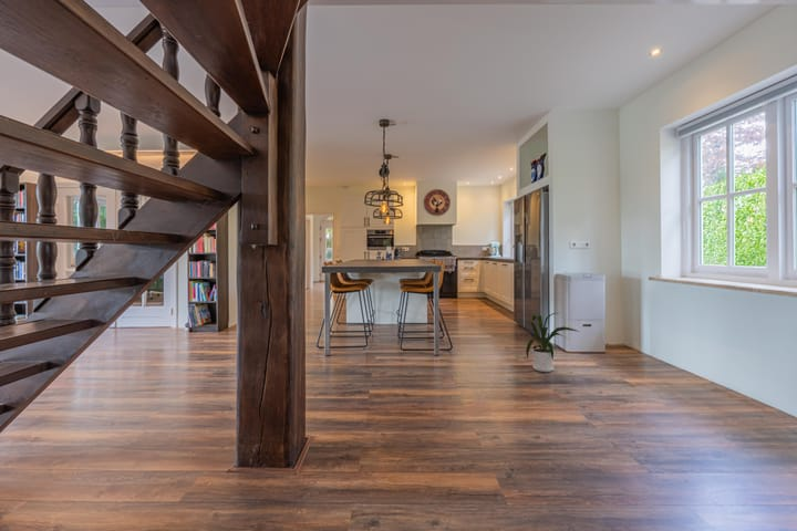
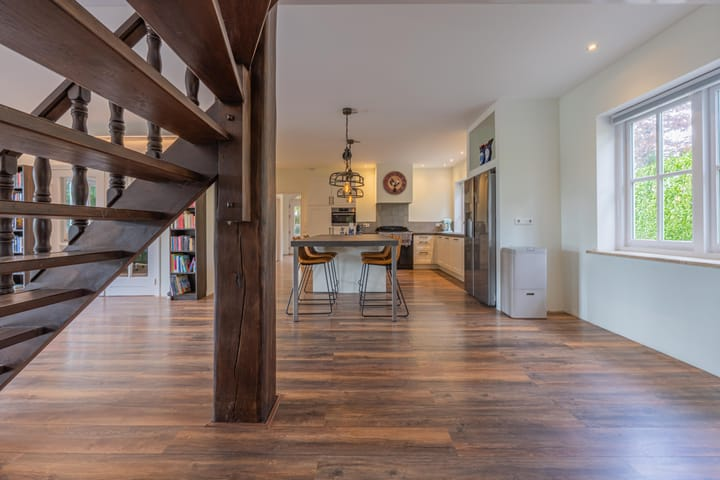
- house plant [525,312,580,373]
